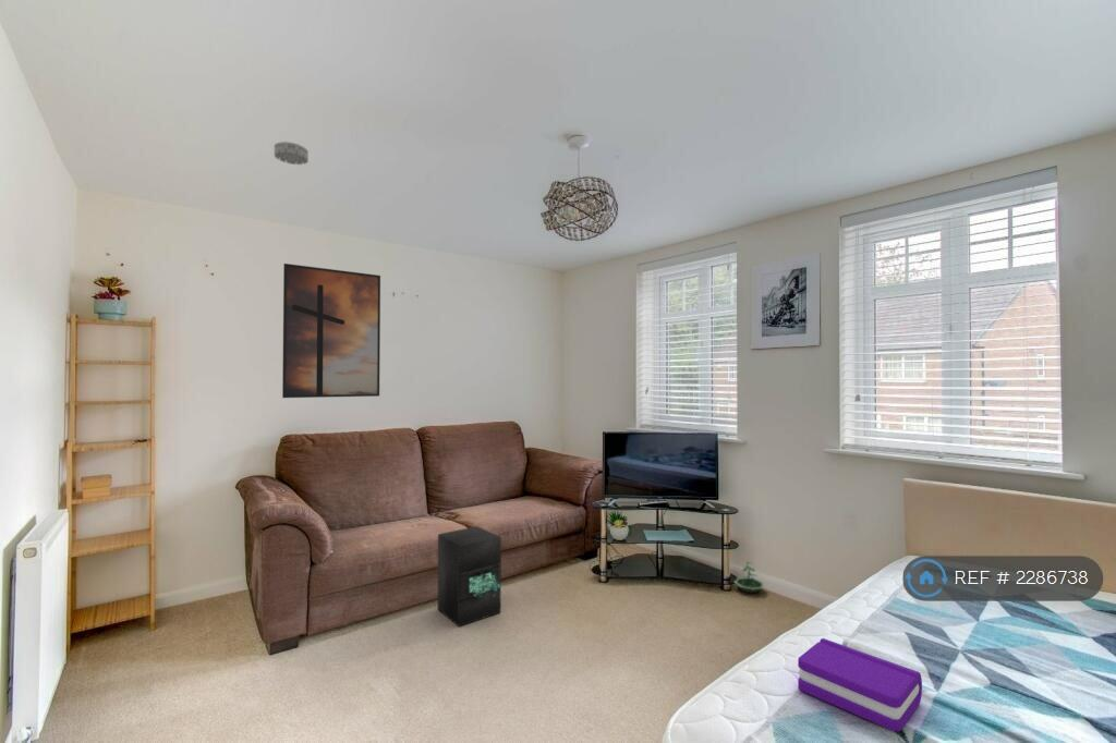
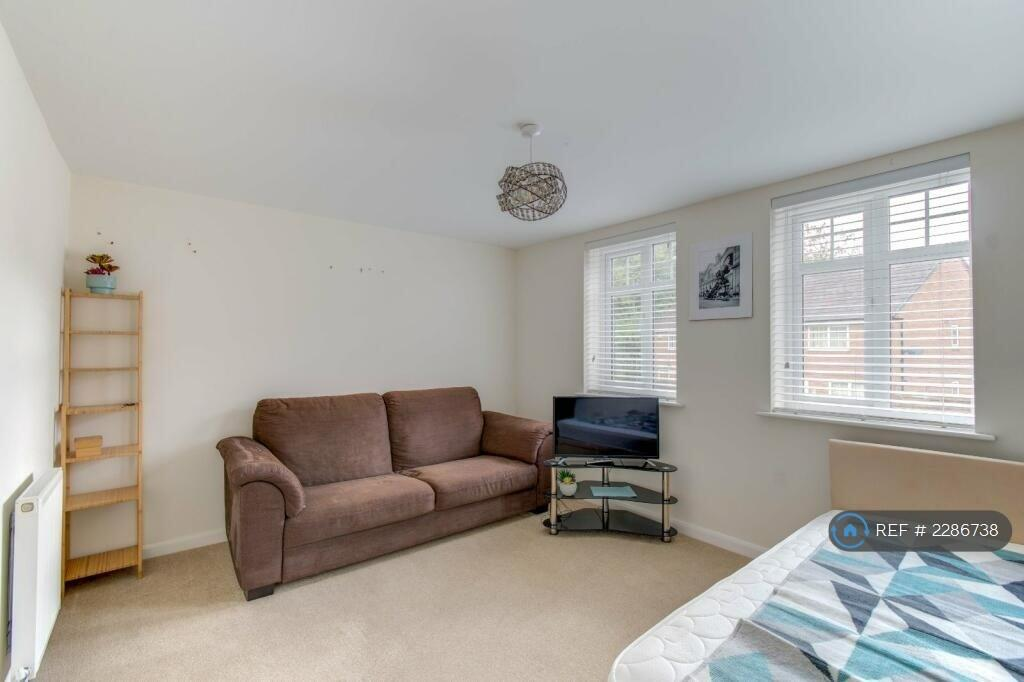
- terrarium [732,561,766,594]
- speaker [437,525,502,628]
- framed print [281,263,381,399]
- smoke detector [274,141,310,166]
- book [797,637,923,732]
